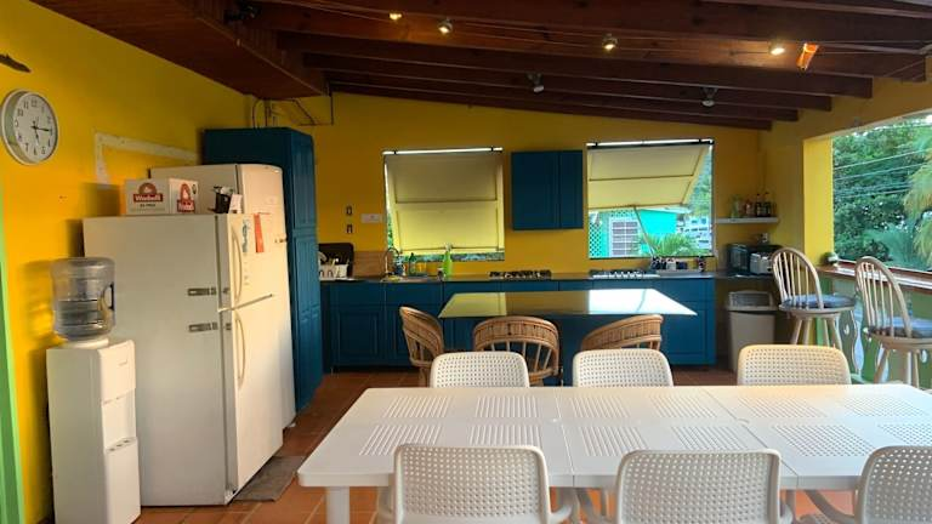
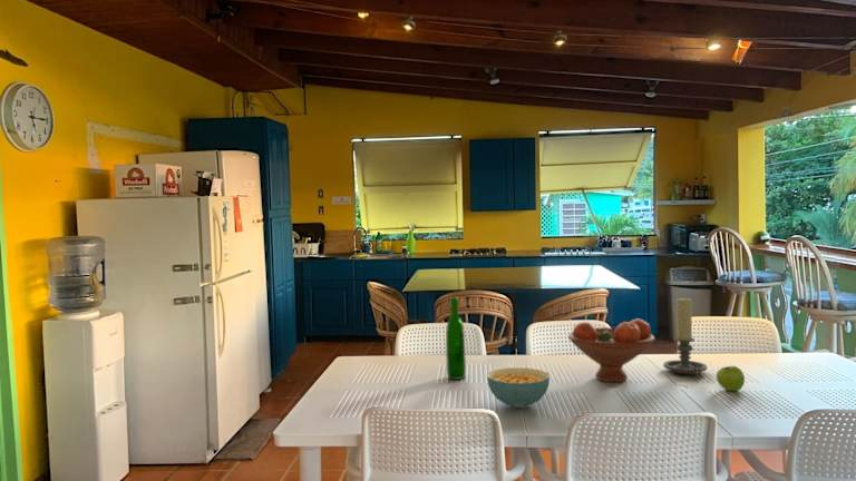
+ wine bottle [445,296,467,381]
+ fruit bowl [567,317,655,383]
+ fruit [716,365,746,392]
+ candle holder [662,296,708,379]
+ cereal bowl [486,366,551,410]
